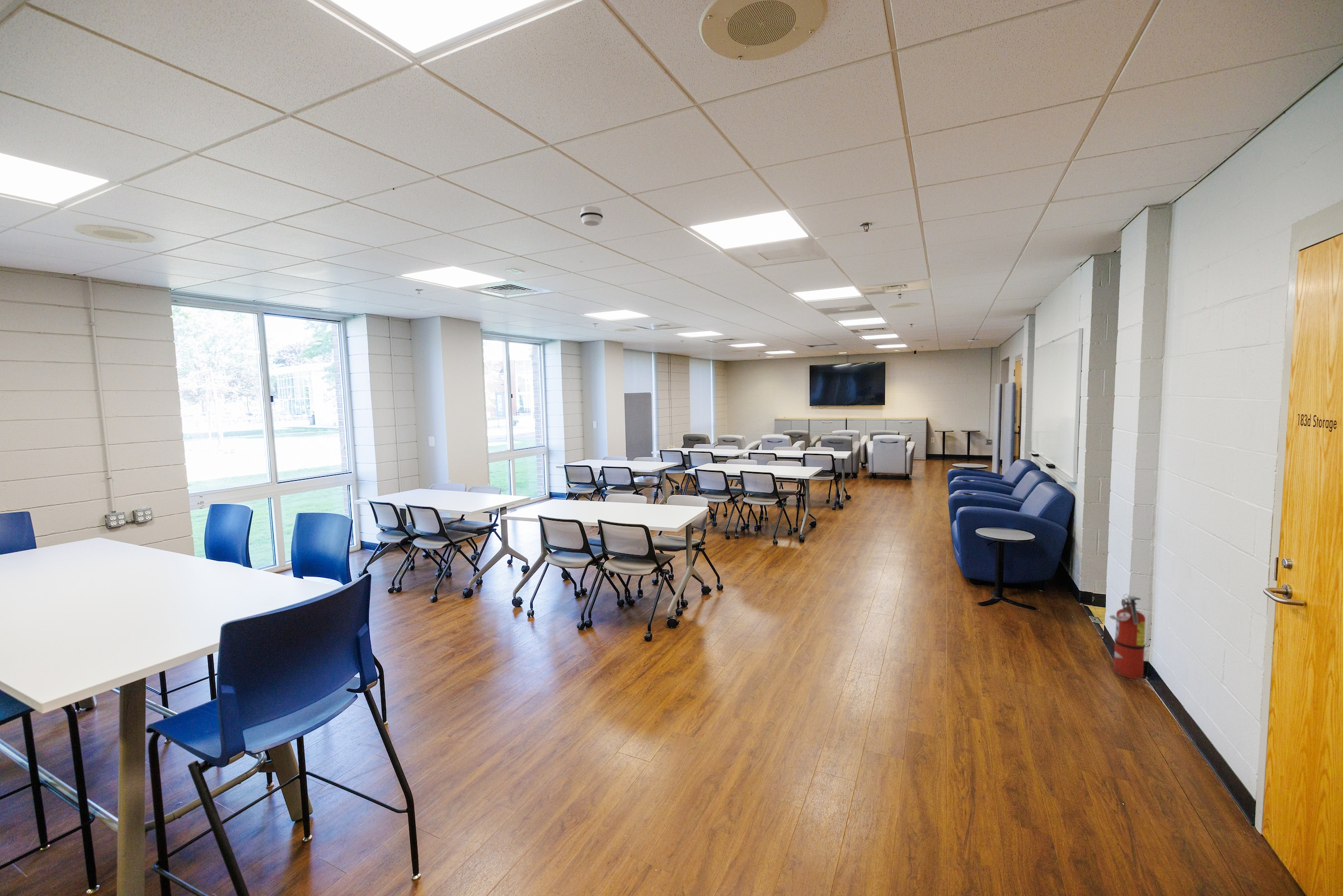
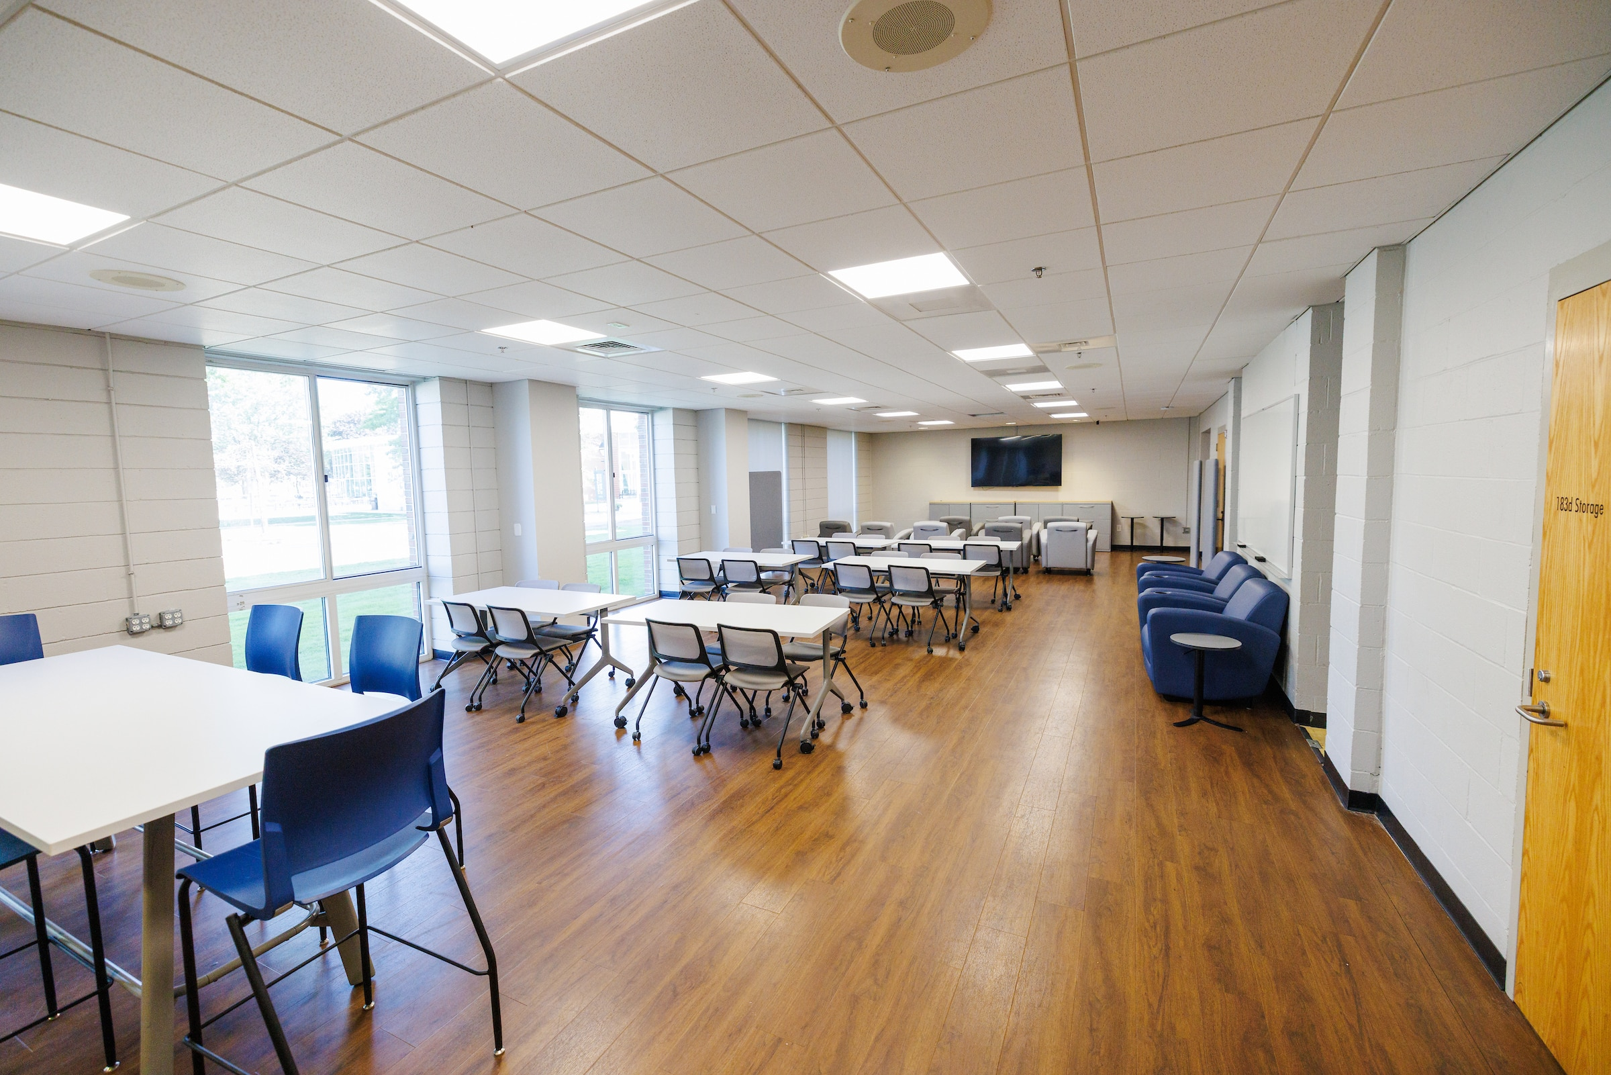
- smoke detector [580,205,604,227]
- fire extinguisher [1109,594,1146,679]
